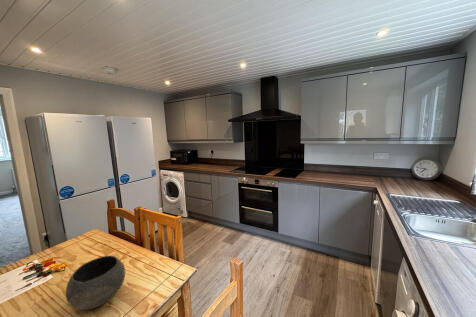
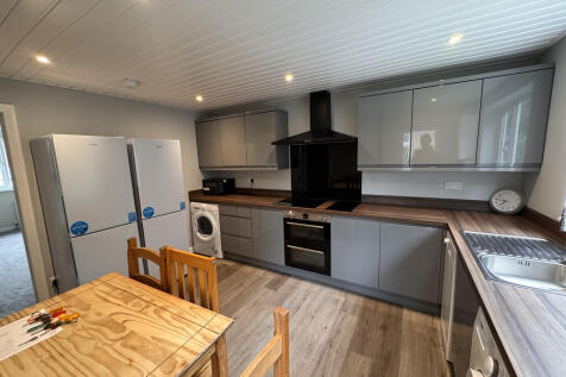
- bowl [65,255,126,311]
